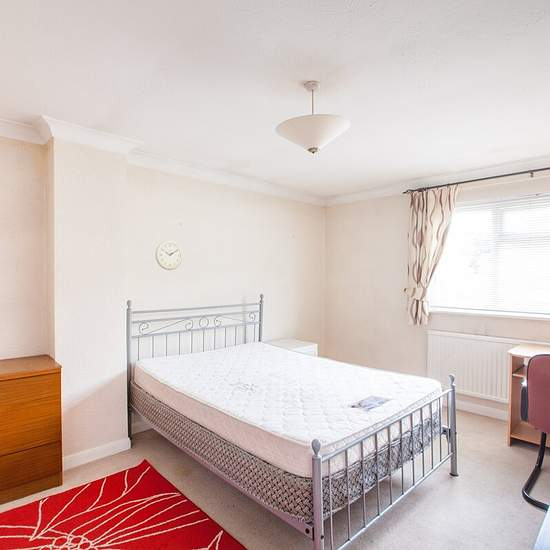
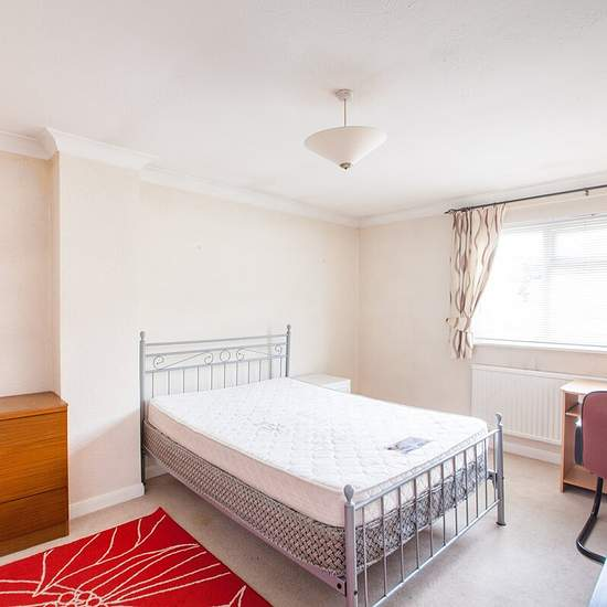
- wall clock [155,240,184,271]
